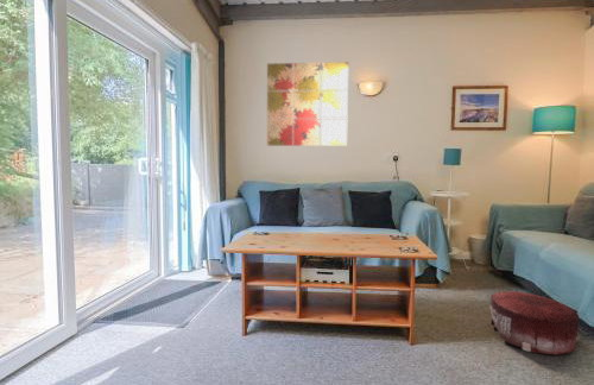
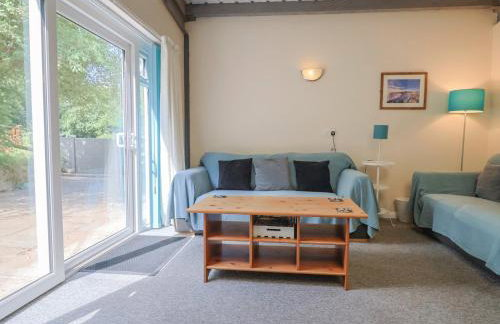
- wall art [266,61,349,147]
- pouf [488,289,581,356]
